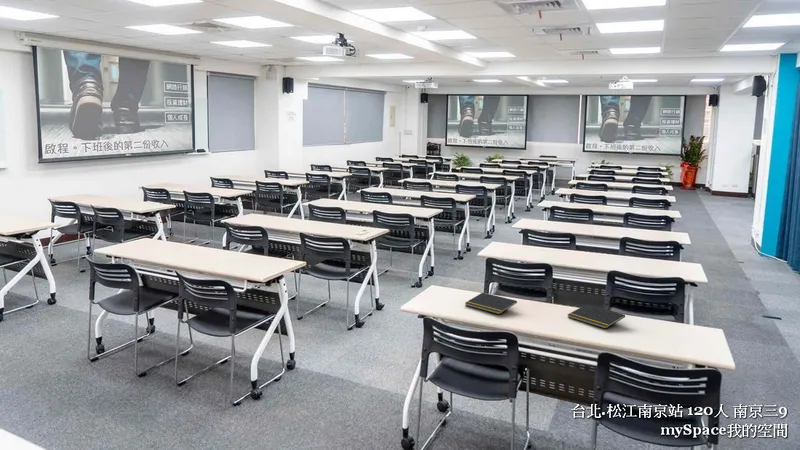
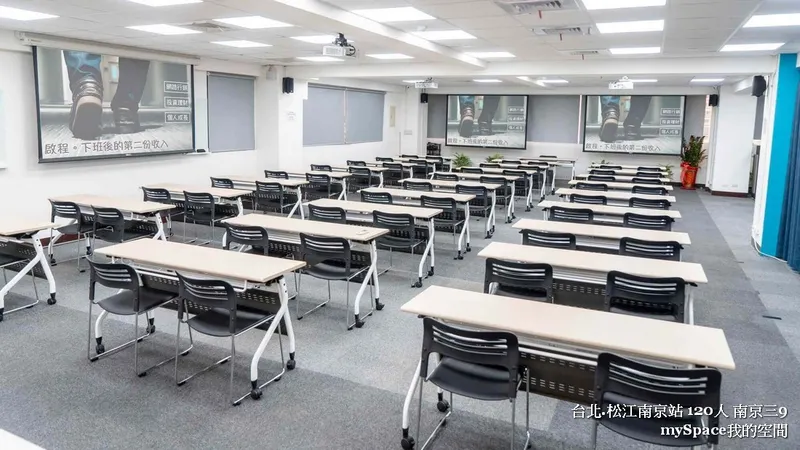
- notepad [465,292,518,315]
- notepad [567,303,626,329]
